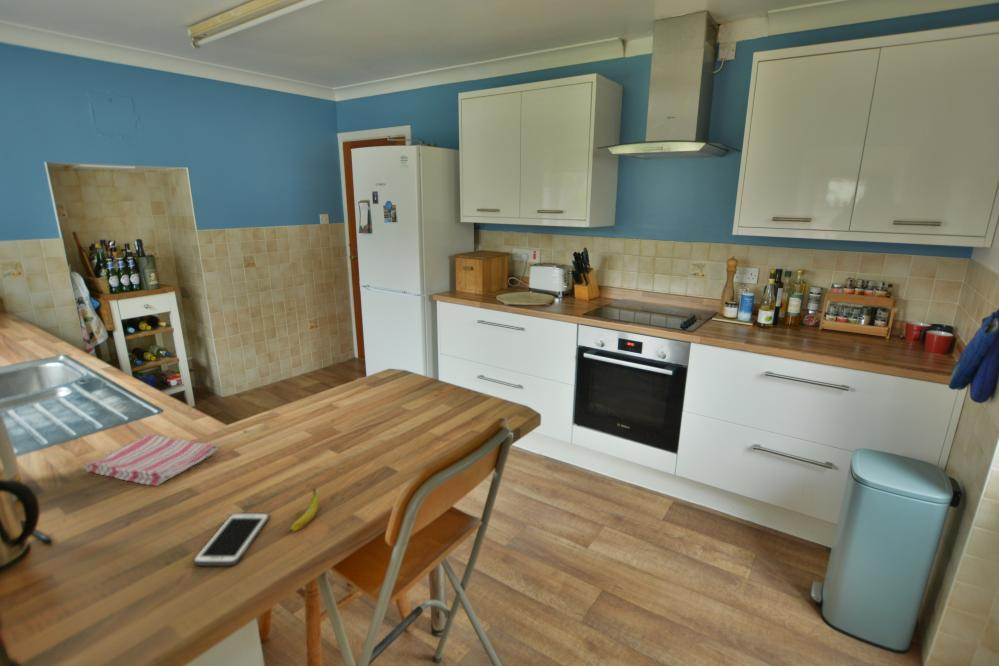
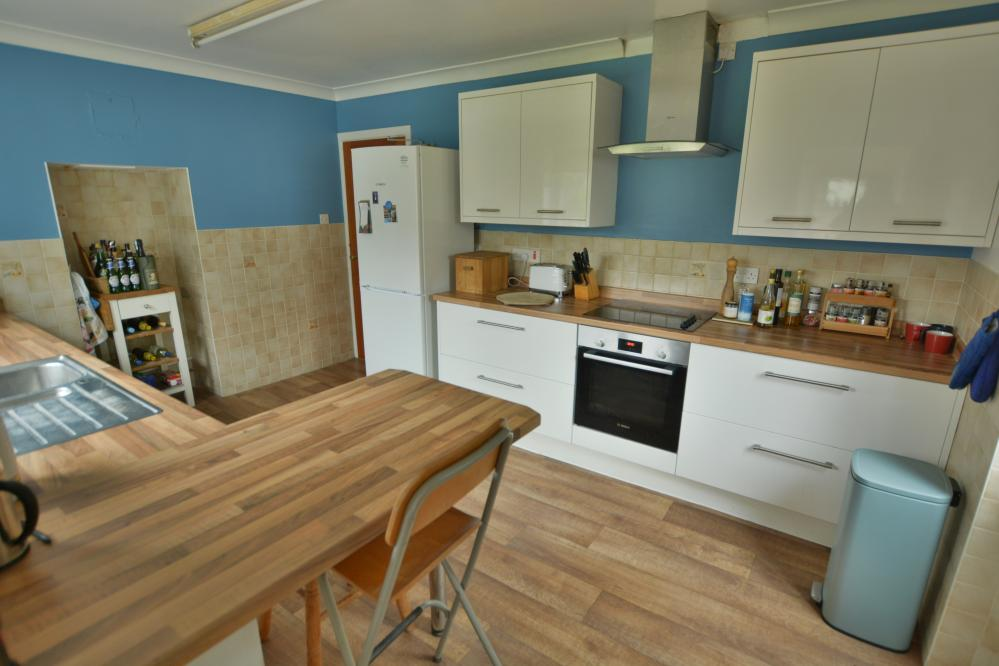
- fruit [289,487,320,533]
- cell phone [192,512,270,567]
- dish towel [82,433,219,487]
